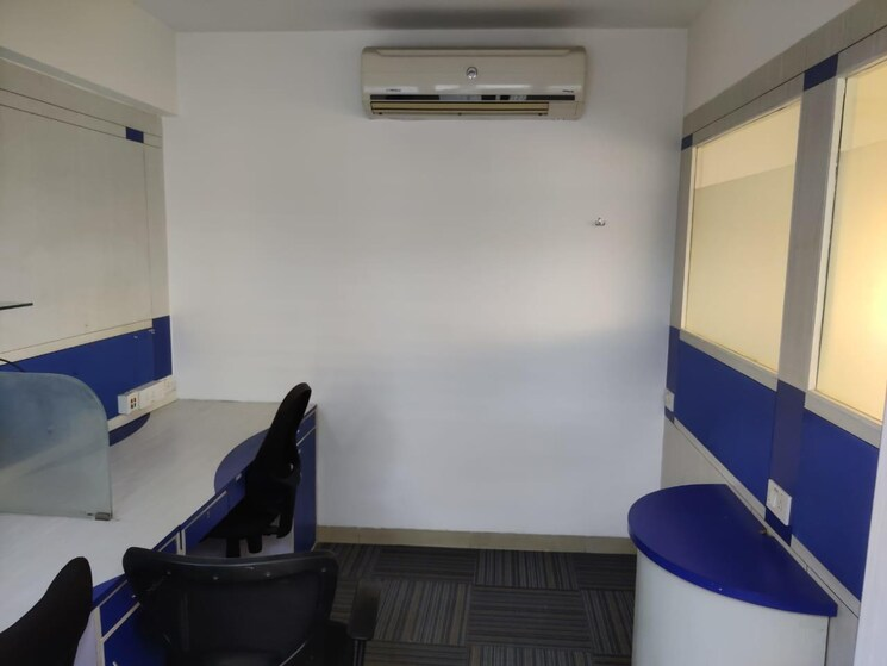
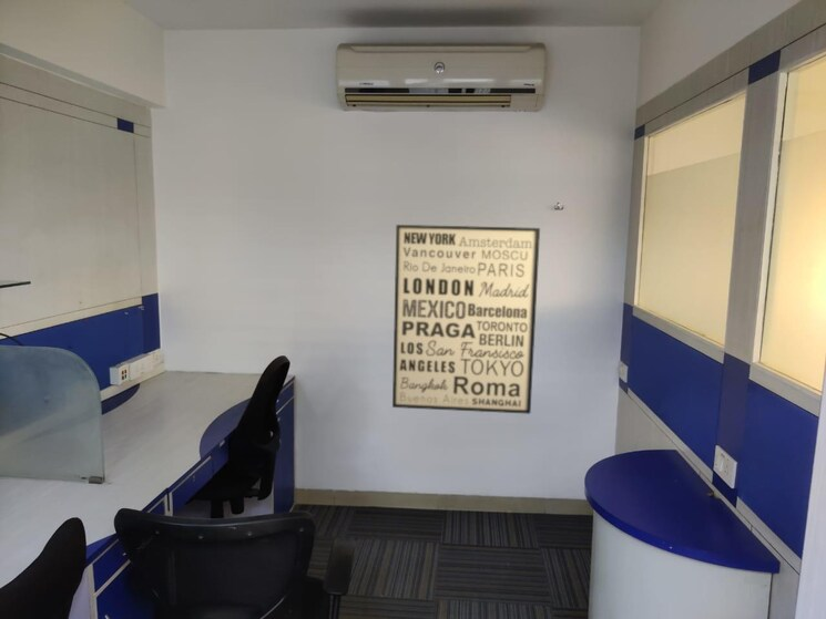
+ wall art [391,224,541,415]
